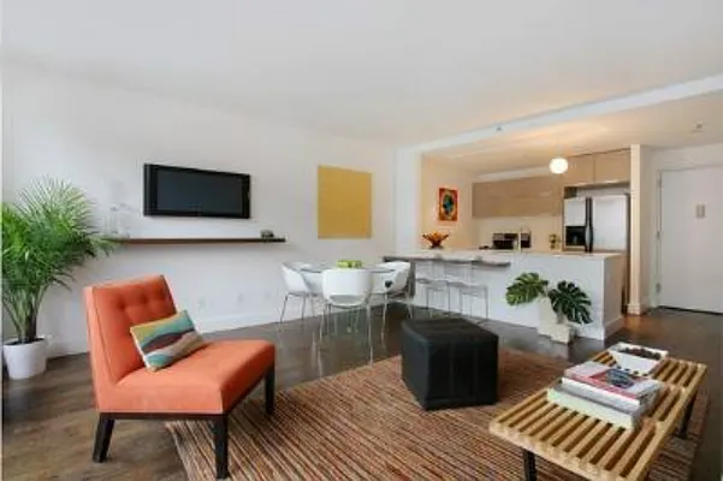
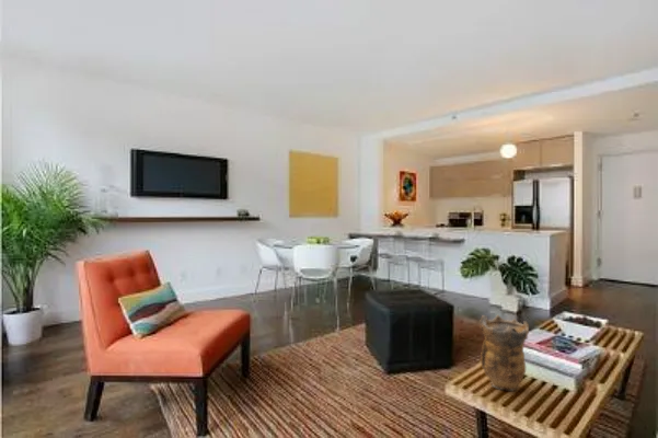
+ vase [478,313,530,392]
